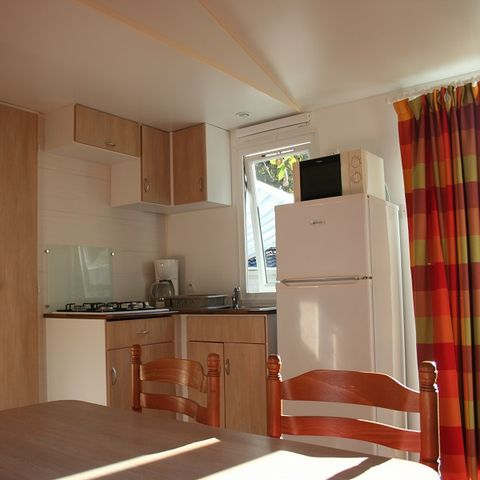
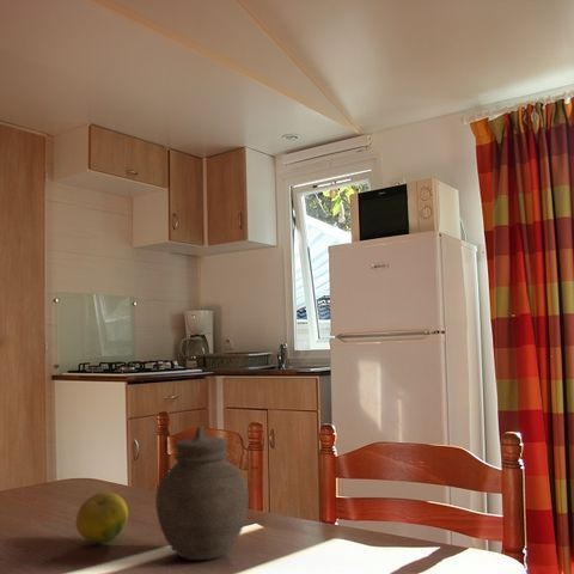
+ jar [154,426,250,561]
+ fruit [74,490,129,544]
